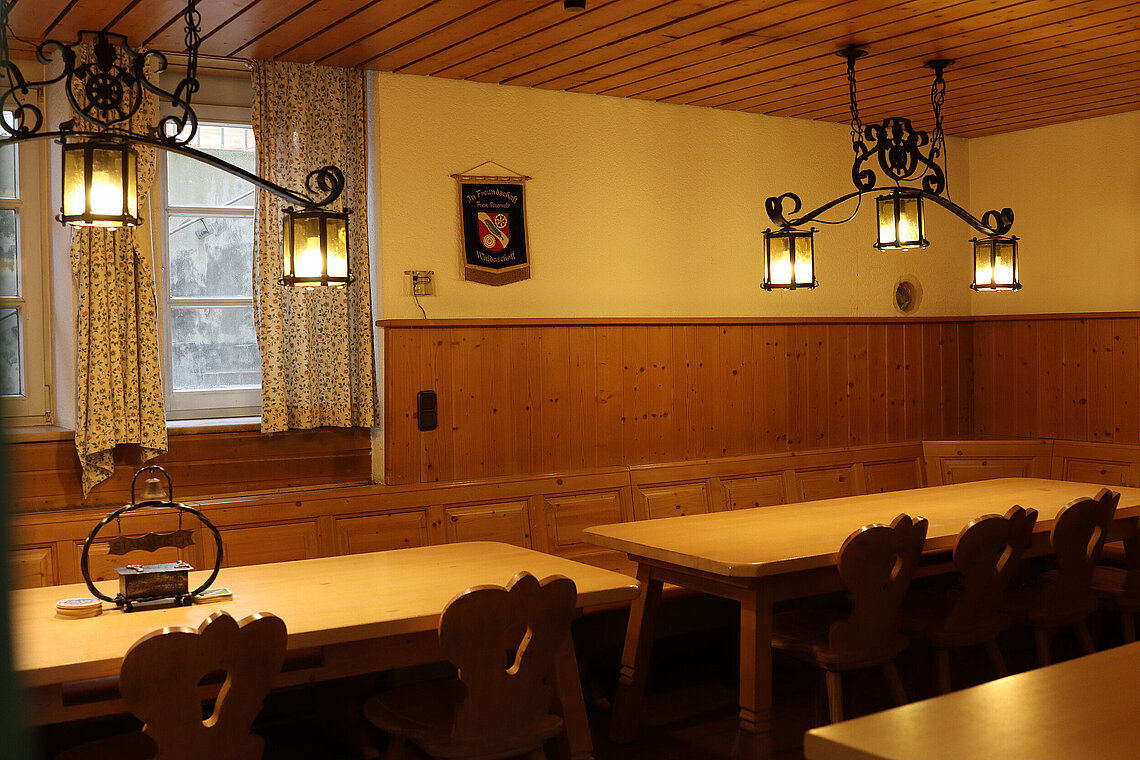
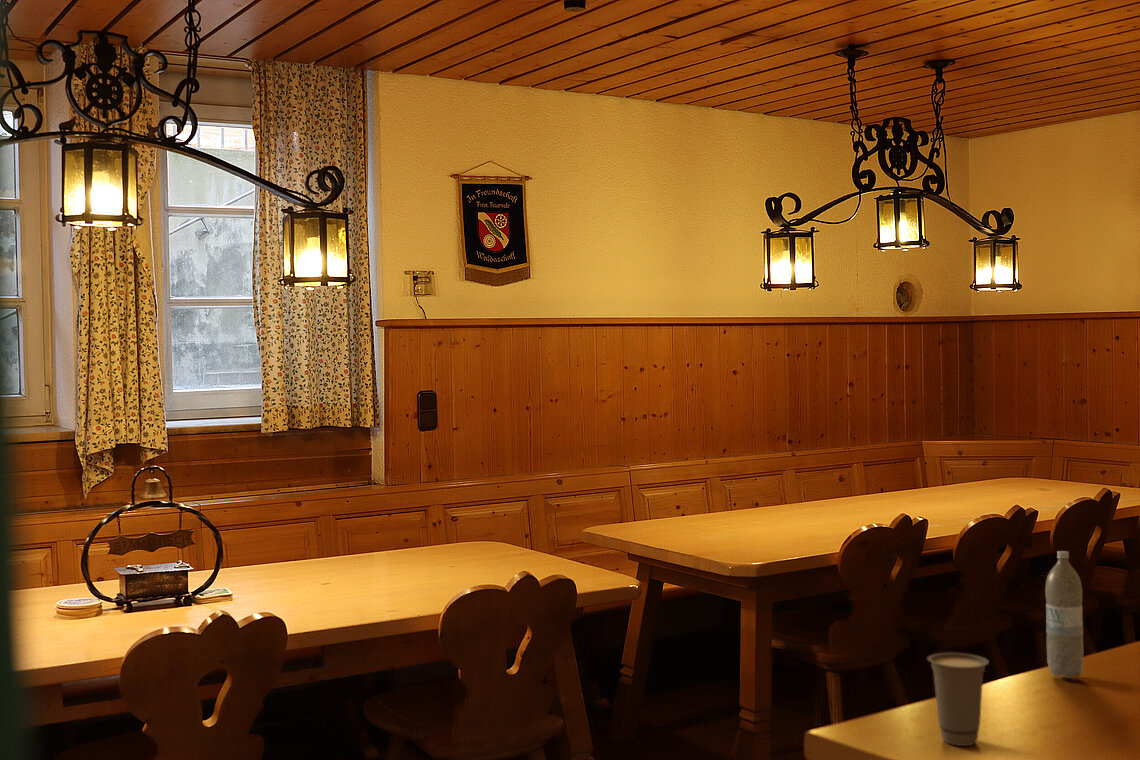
+ water bottle [1044,550,1084,679]
+ cup [926,651,990,747]
